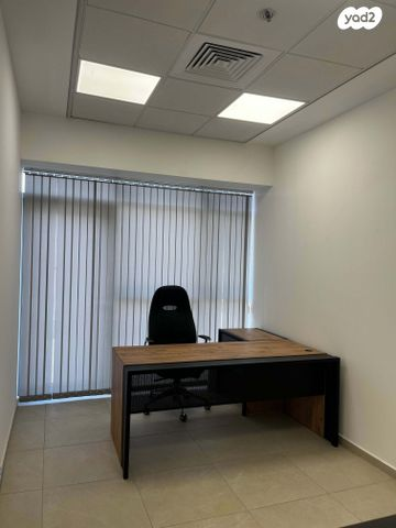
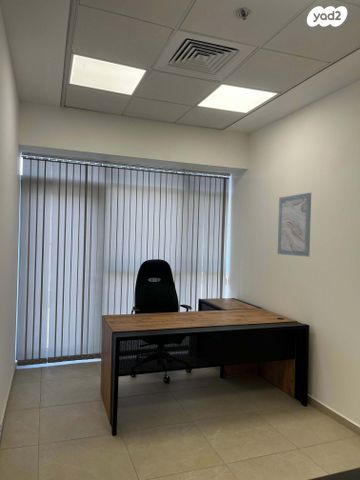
+ wall art [277,192,312,257]
